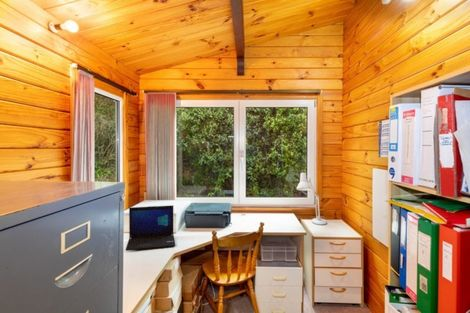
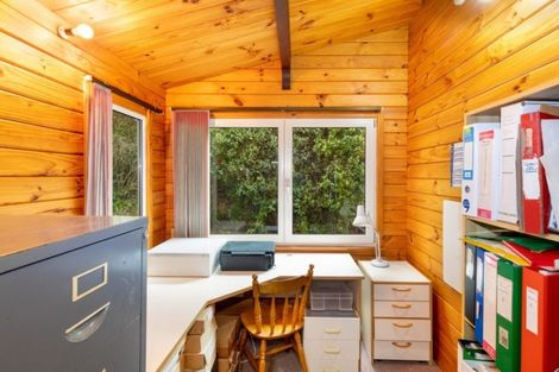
- laptop [125,204,176,252]
